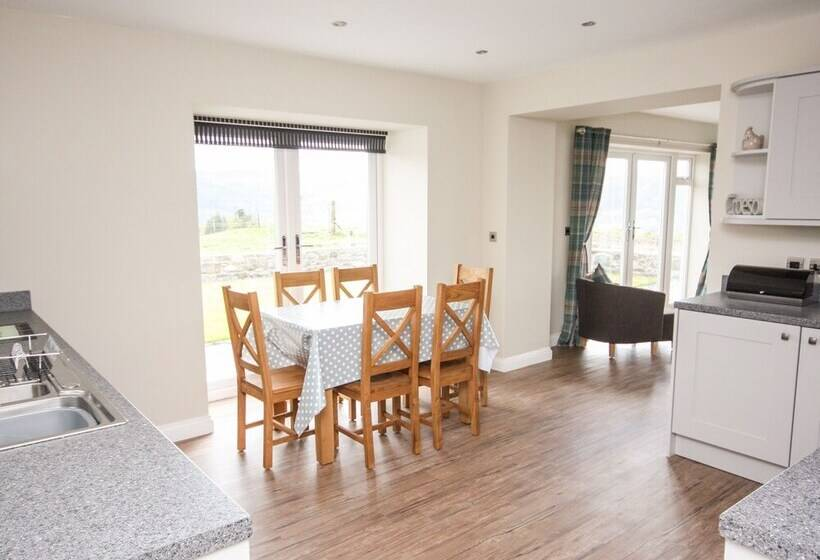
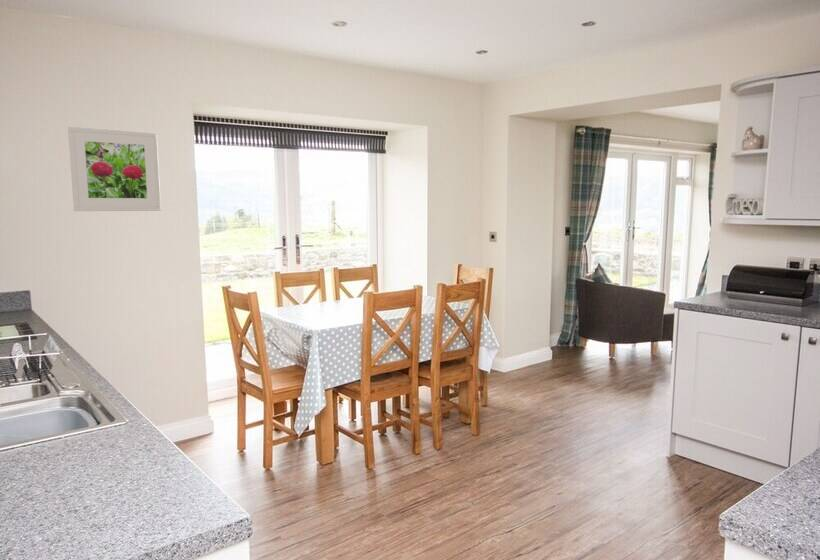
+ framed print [67,126,162,212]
